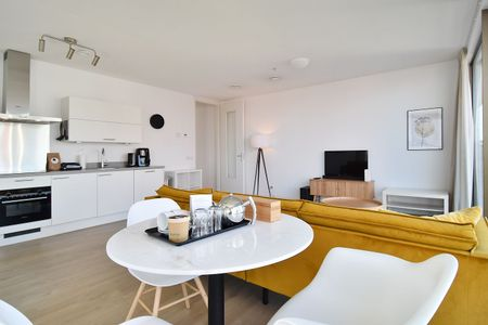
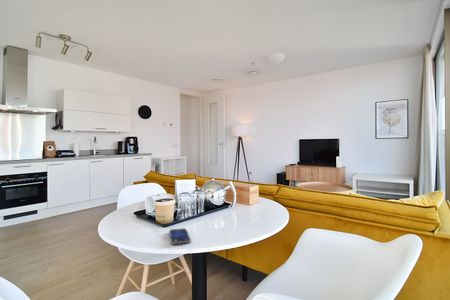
+ smartphone [168,227,192,245]
